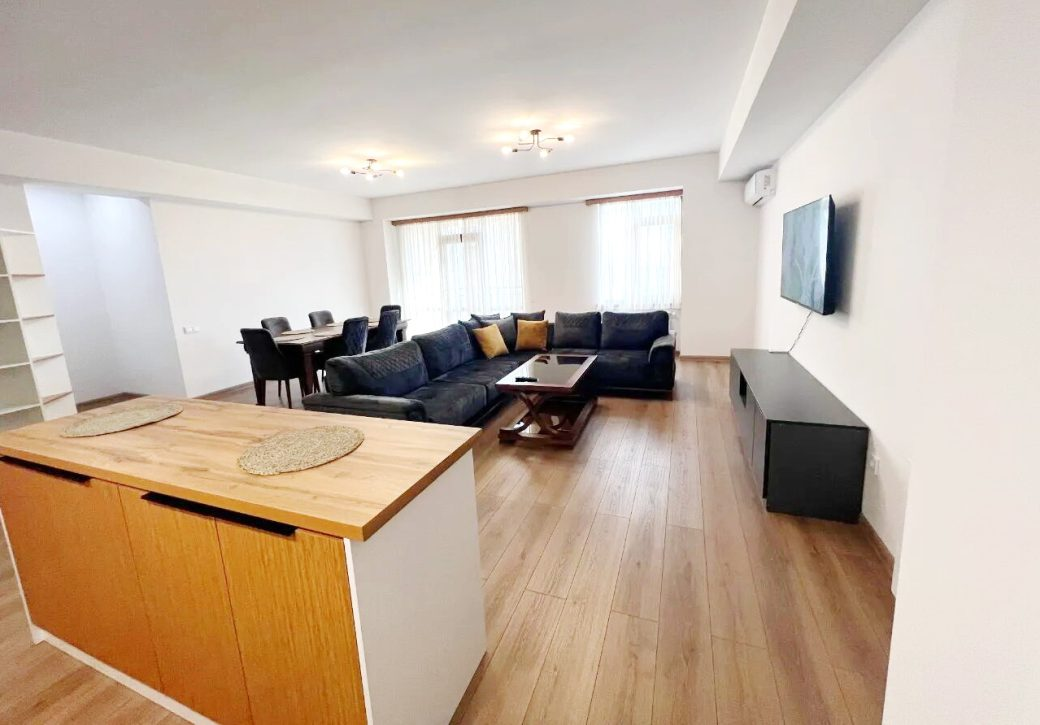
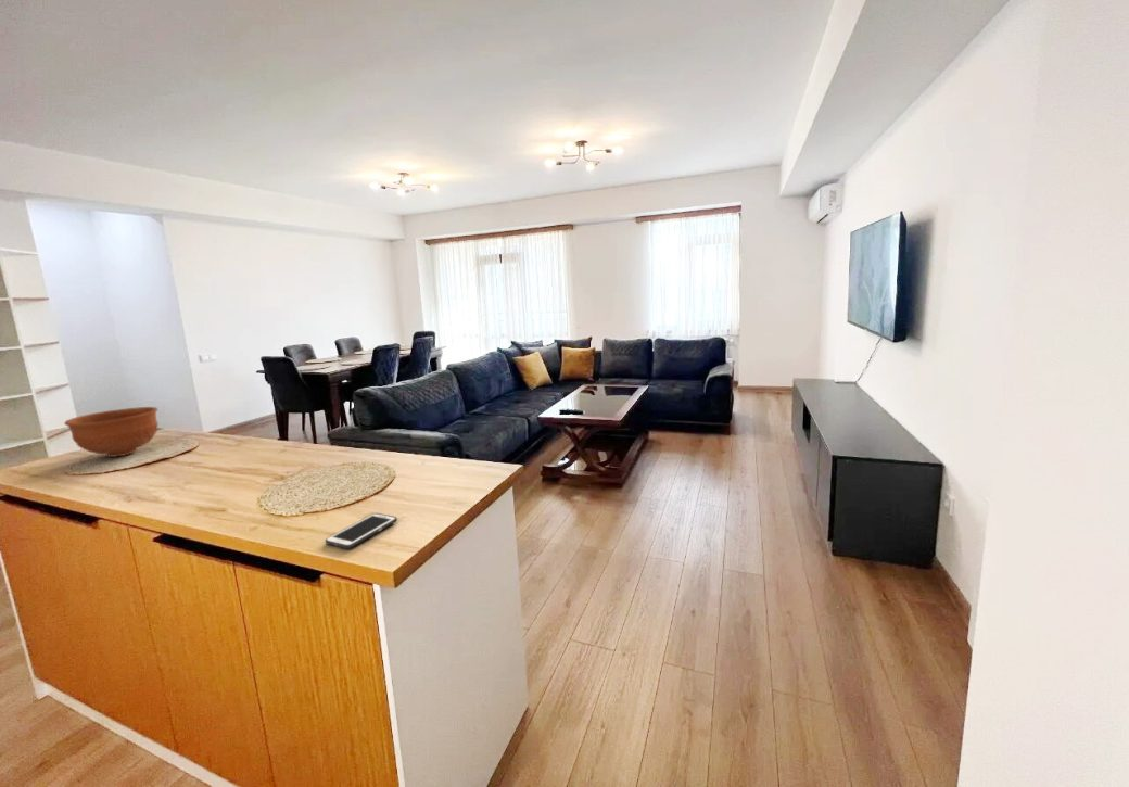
+ cell phone [325,512,398,549]
+ bowl [63,406,160,458]
